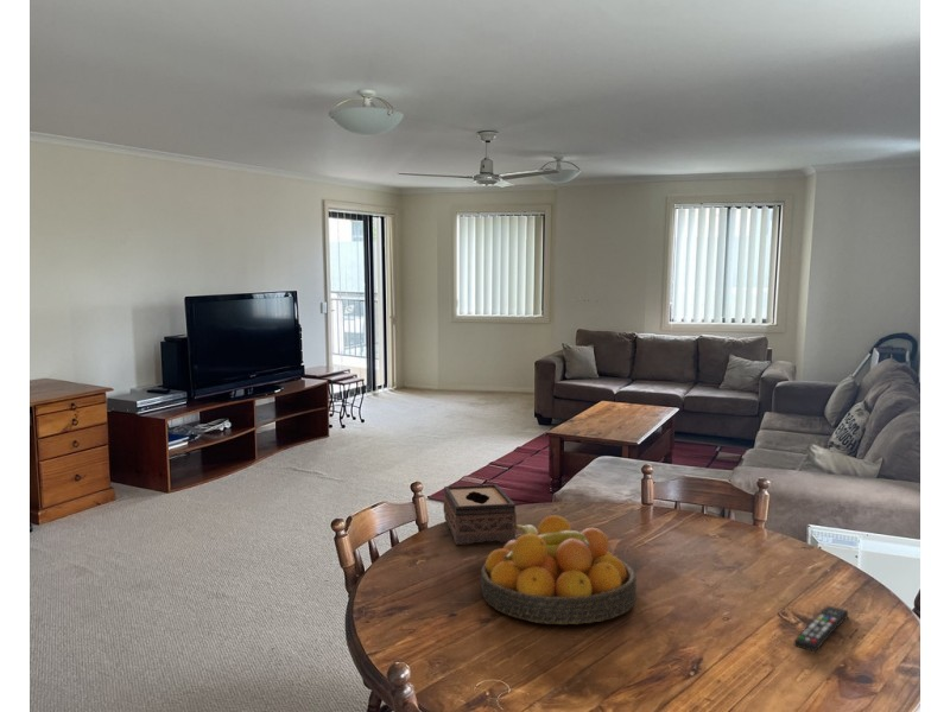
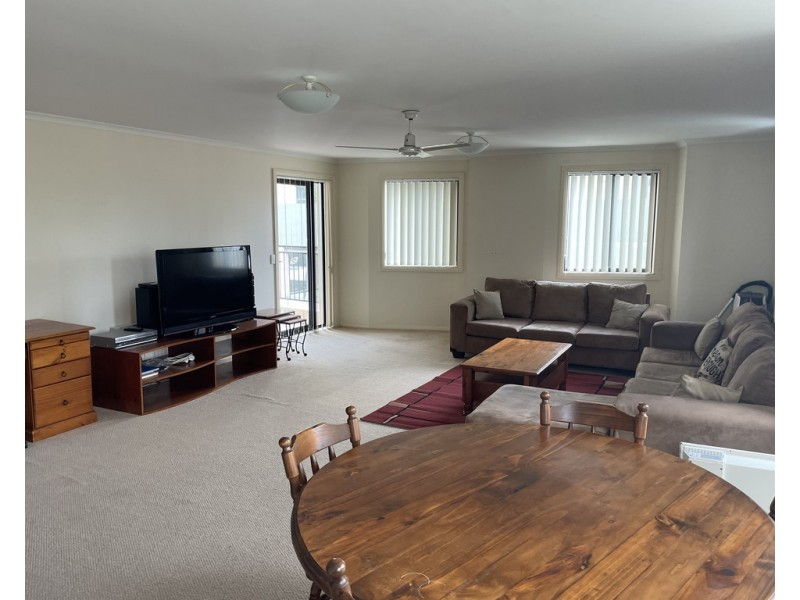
- tissue box [442,483,518,546]
- fruit bowl [480,514,638,625]
- remote control [793,605,849,653]
